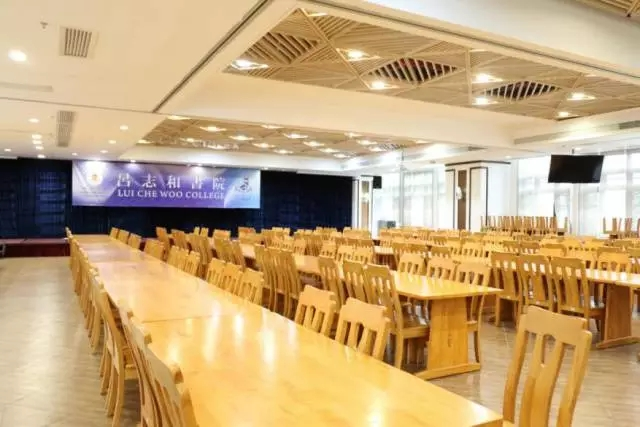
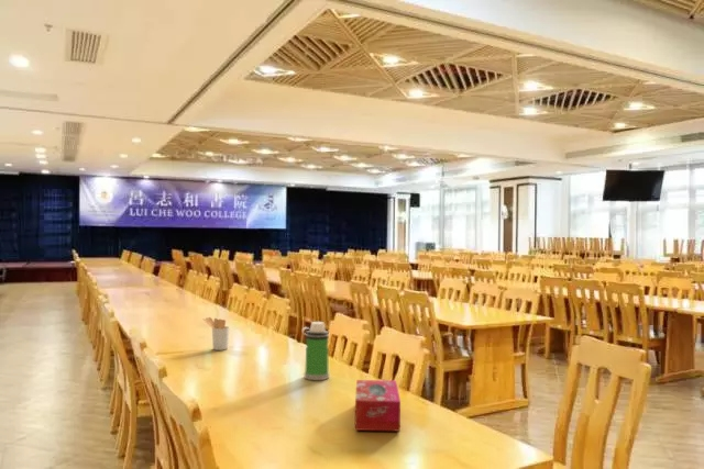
+ water bottle [301,321,330,381]
+ utensil holder [202,316,231,351]
+ tissue box [354,379,402,433]
